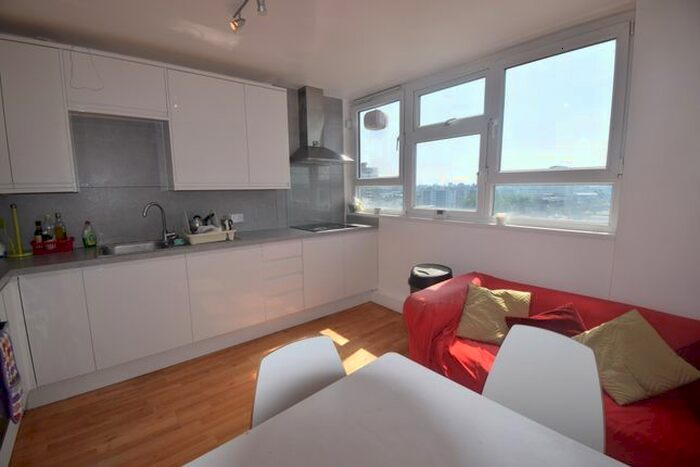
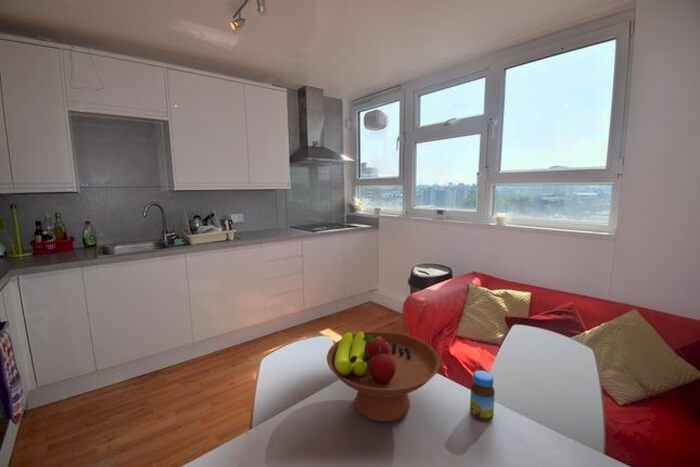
+ fruit bowl [326,330,441,423]
+ jar [469,370,496,422]
